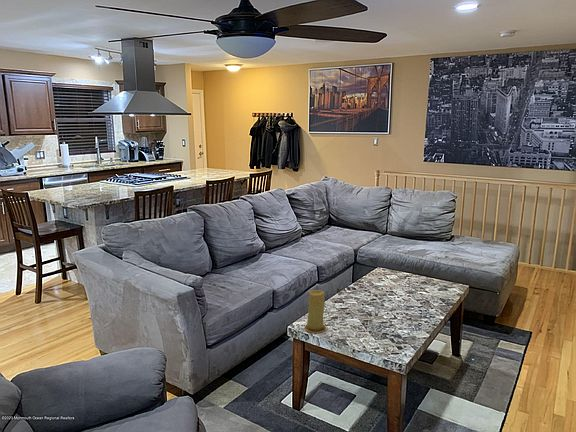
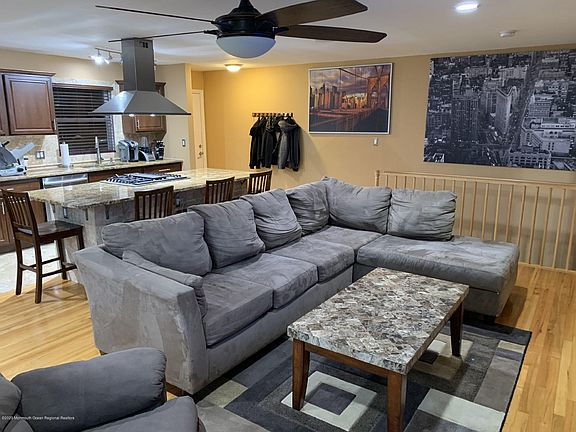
- candle [304,289,327,334]
